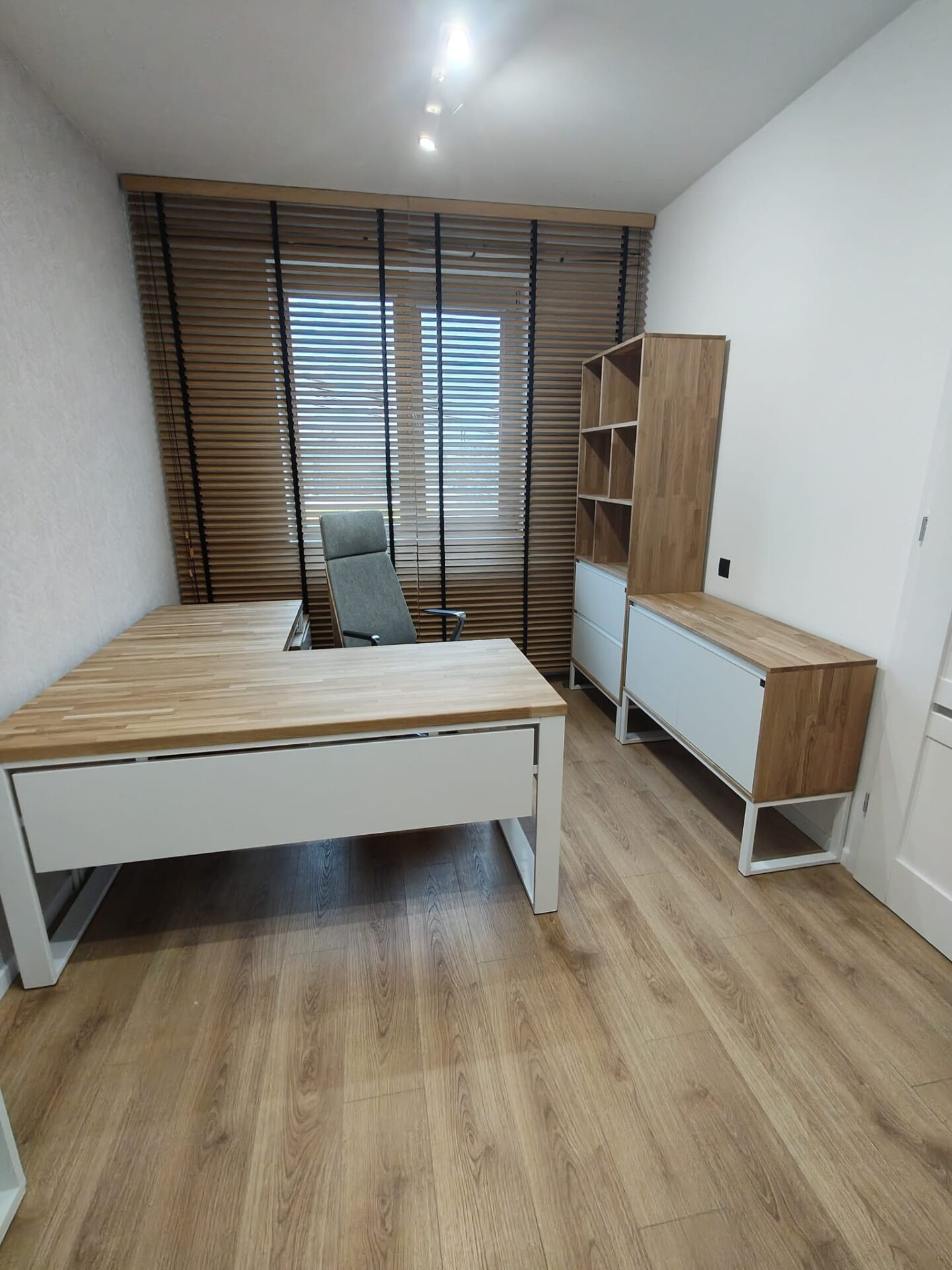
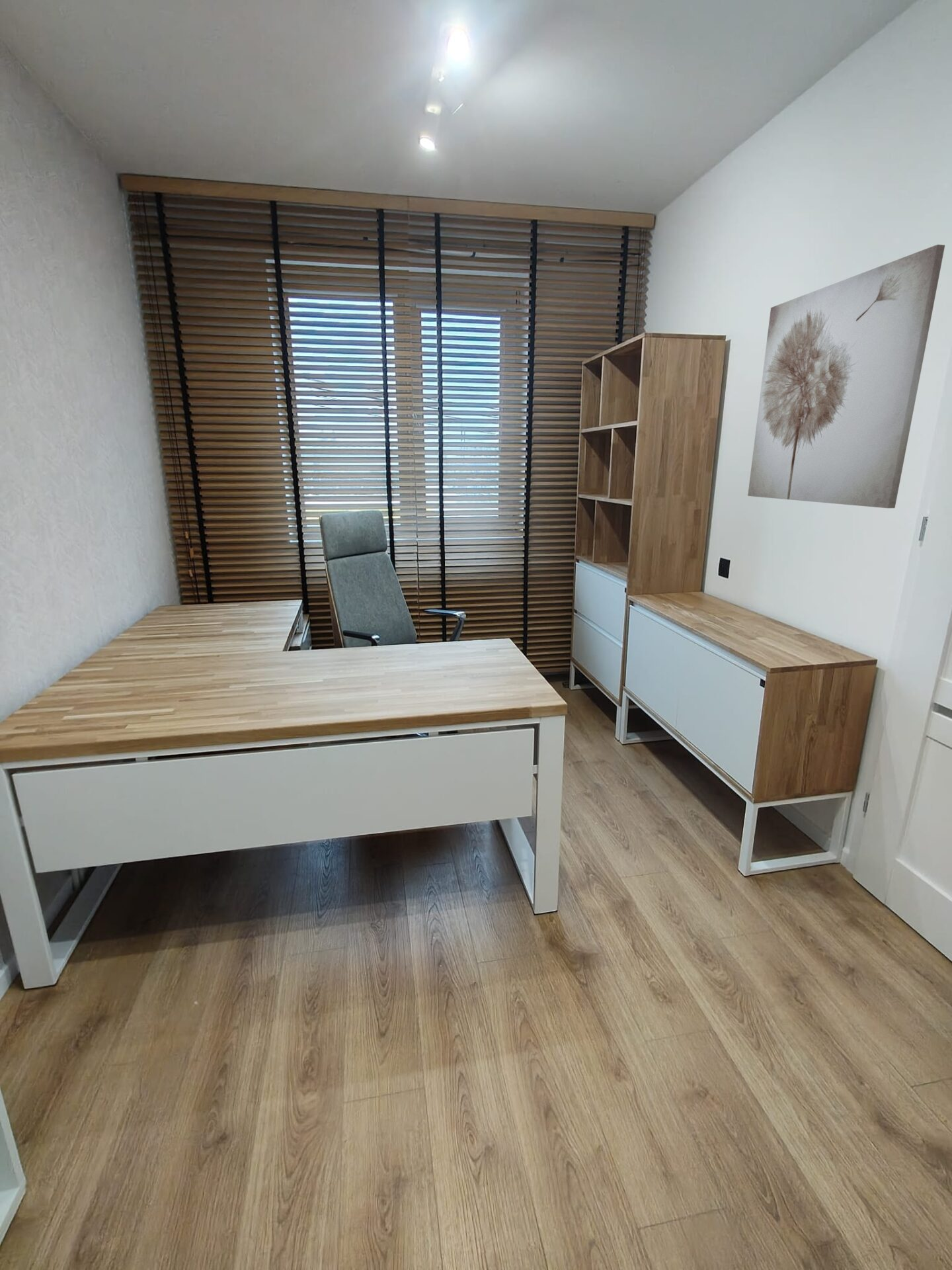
+ wall art [747,244,945,509]
